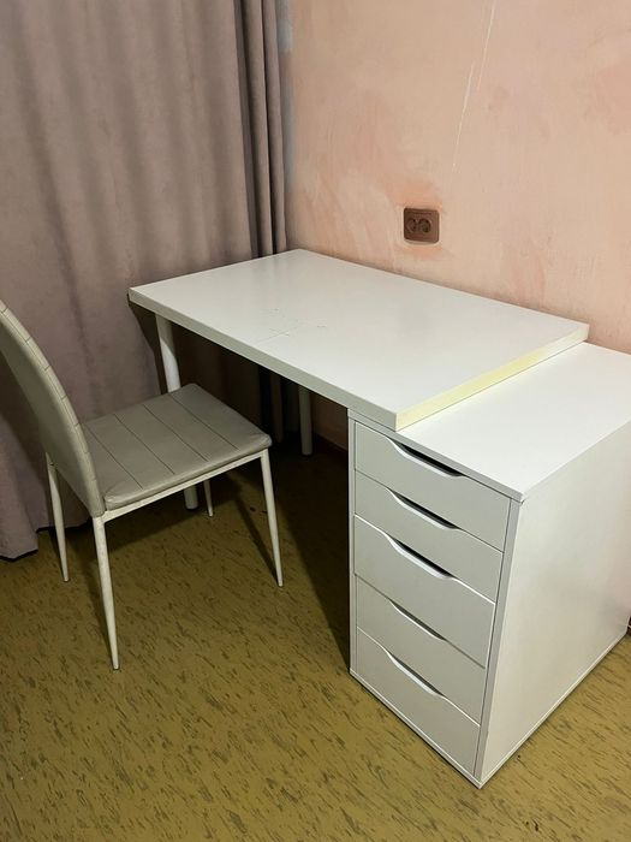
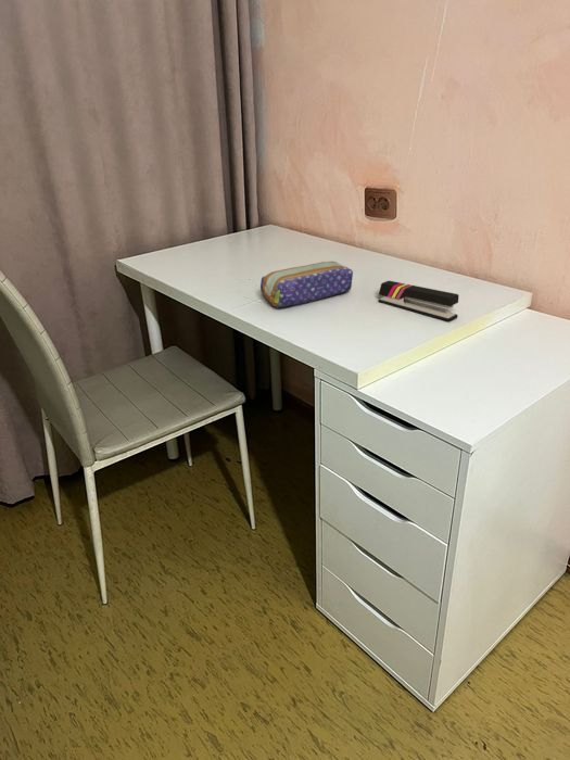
+ pencil case [259,261,354,308]
+ stapler [377,280,460,322]
